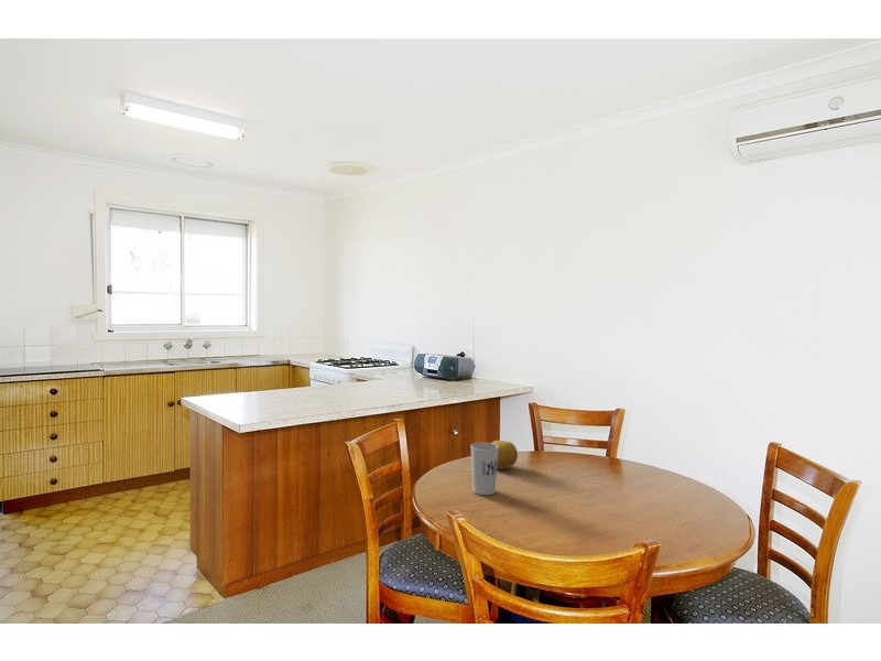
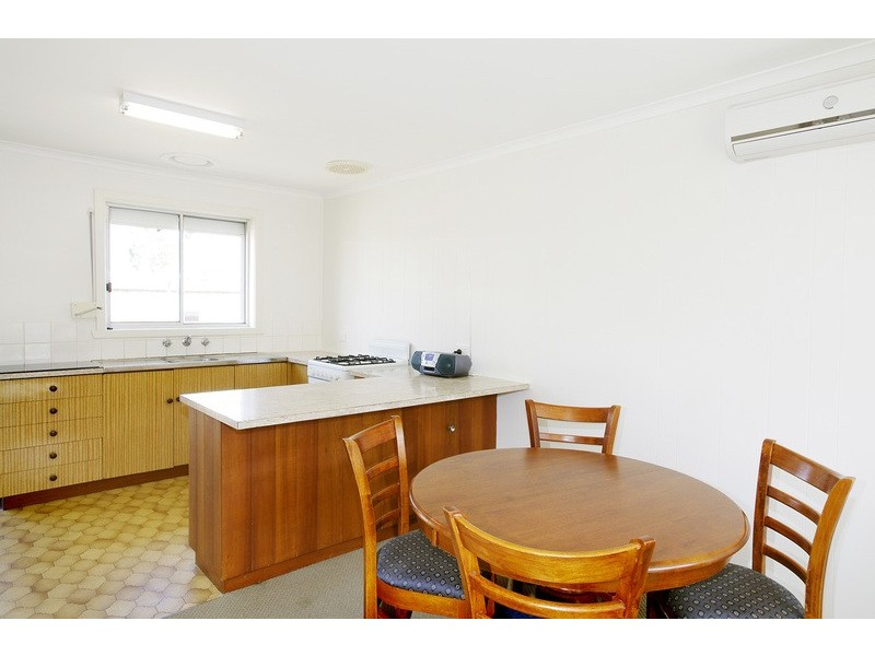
- cup [469,442,499,496]
- fruit [491,440,519,470]
